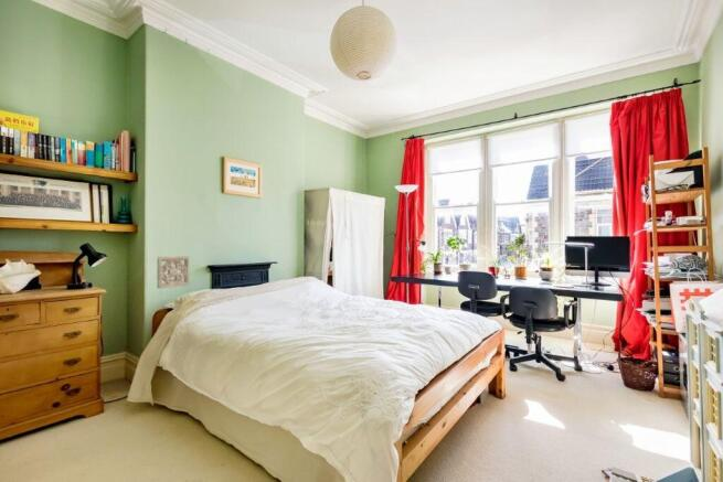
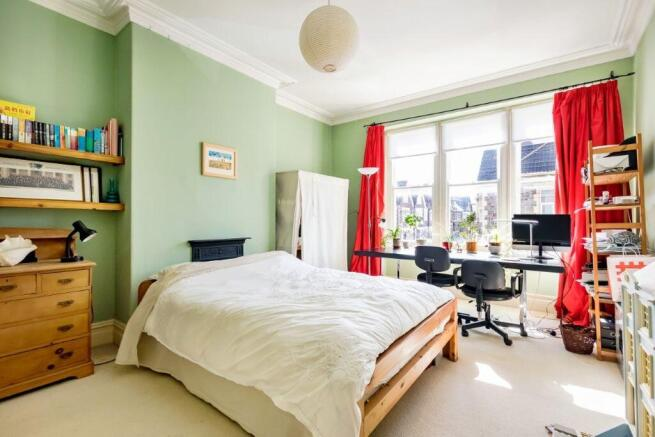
- wall ornament [156,255,191,289]
